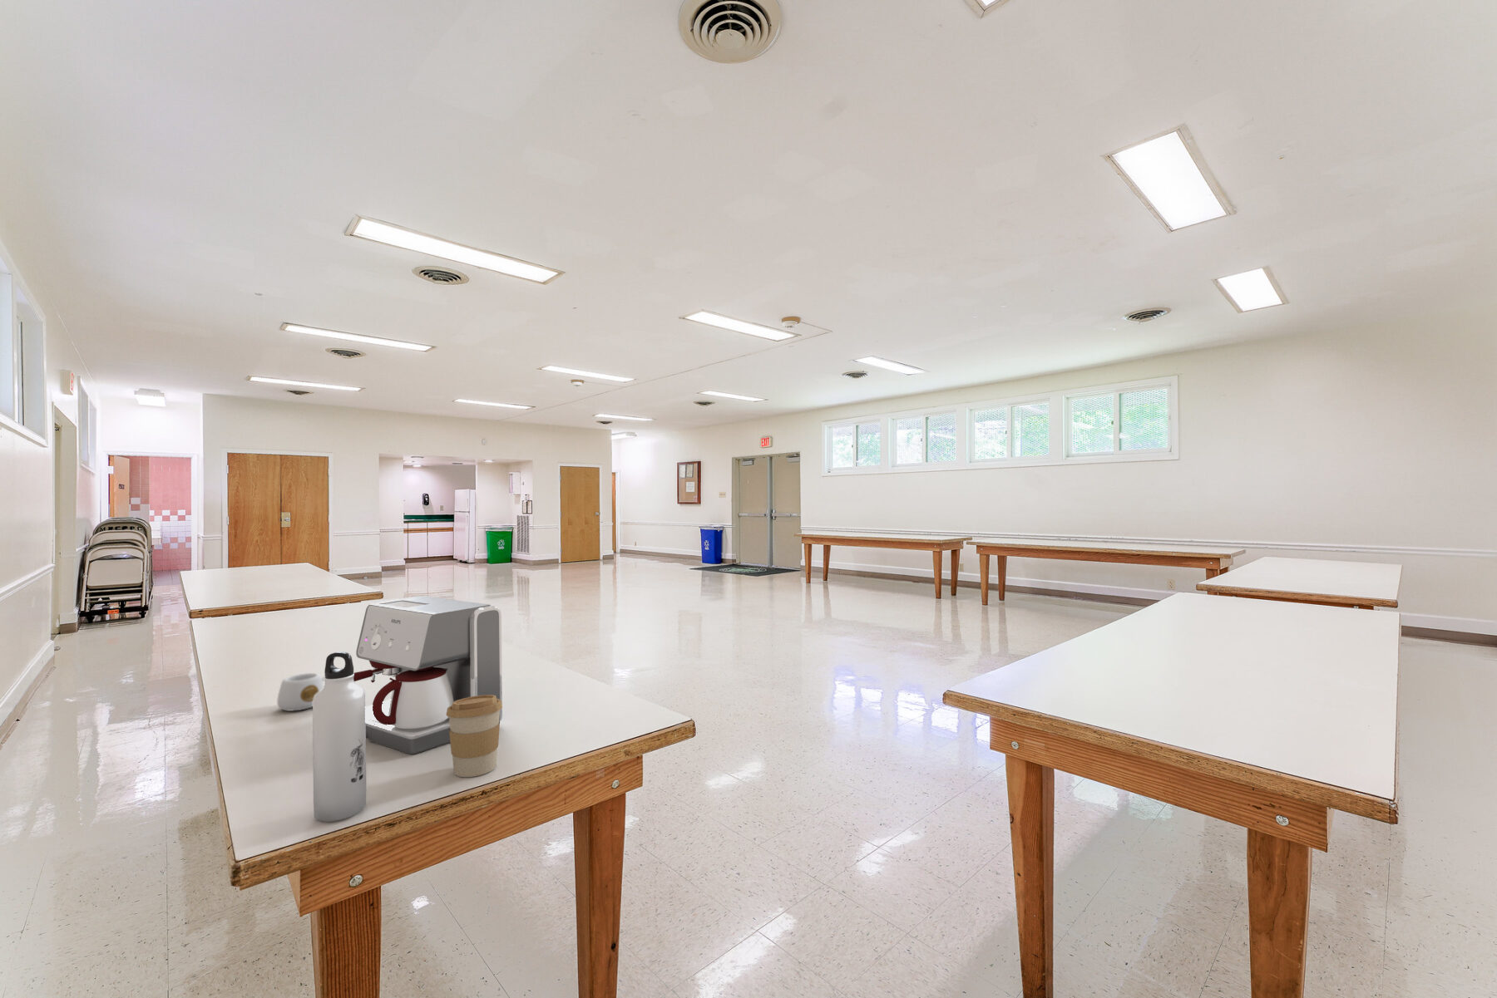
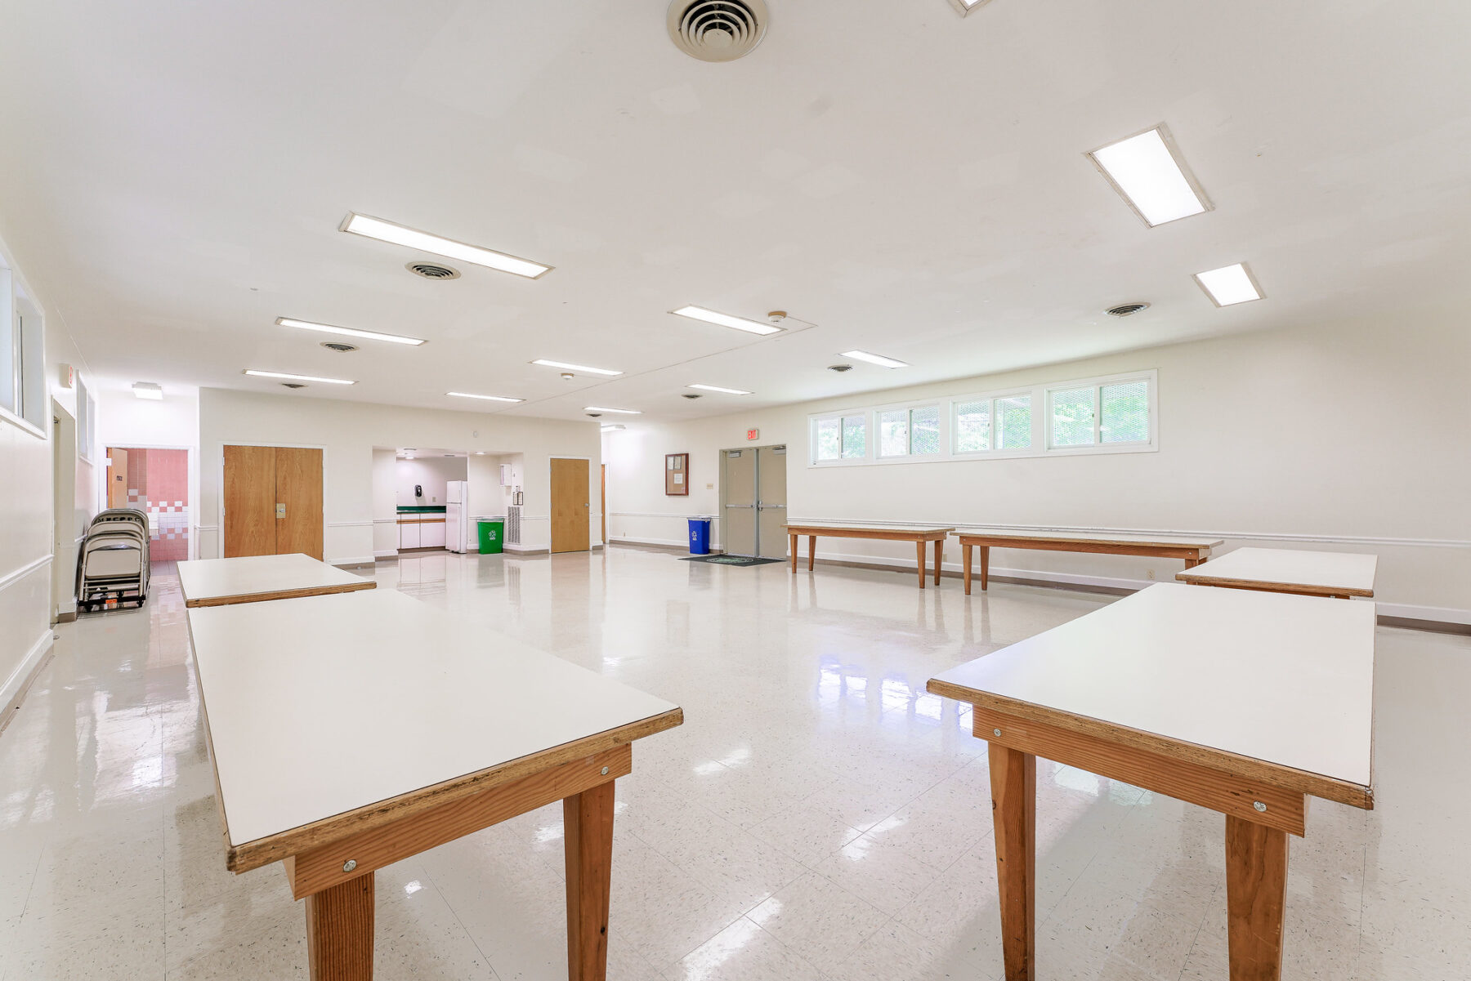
- mug [276,673,325,712]
- coffee maker [353,595,503,755]
- coffee cup [447,695,503,777]
- water bottle [312,650,367,823]
